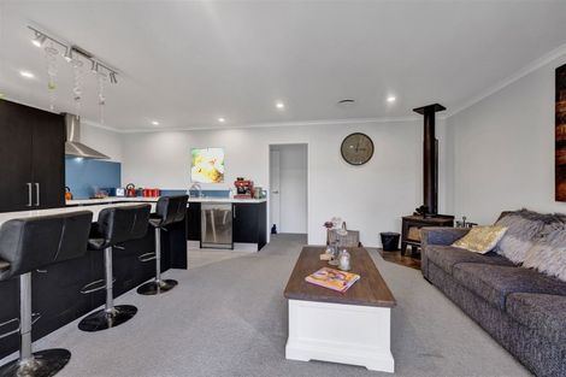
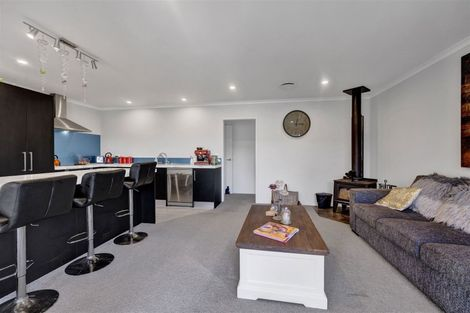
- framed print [190,147,225,184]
